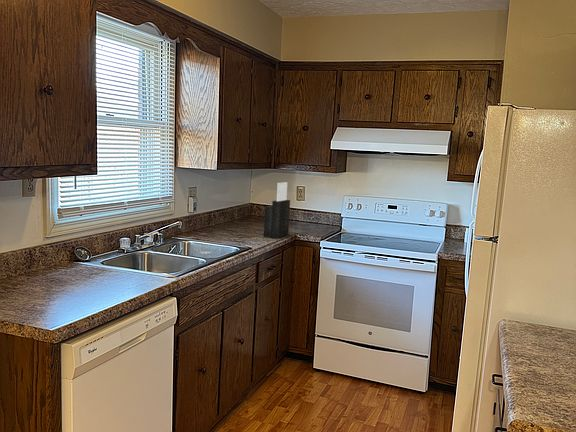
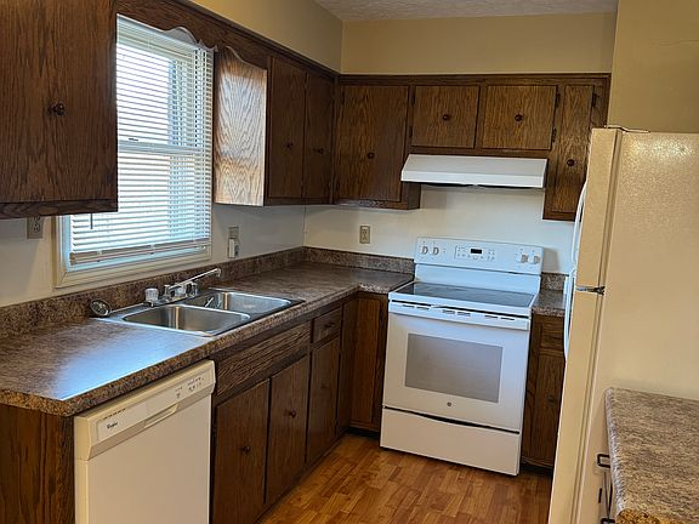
- knife block [263,181,291,239]
